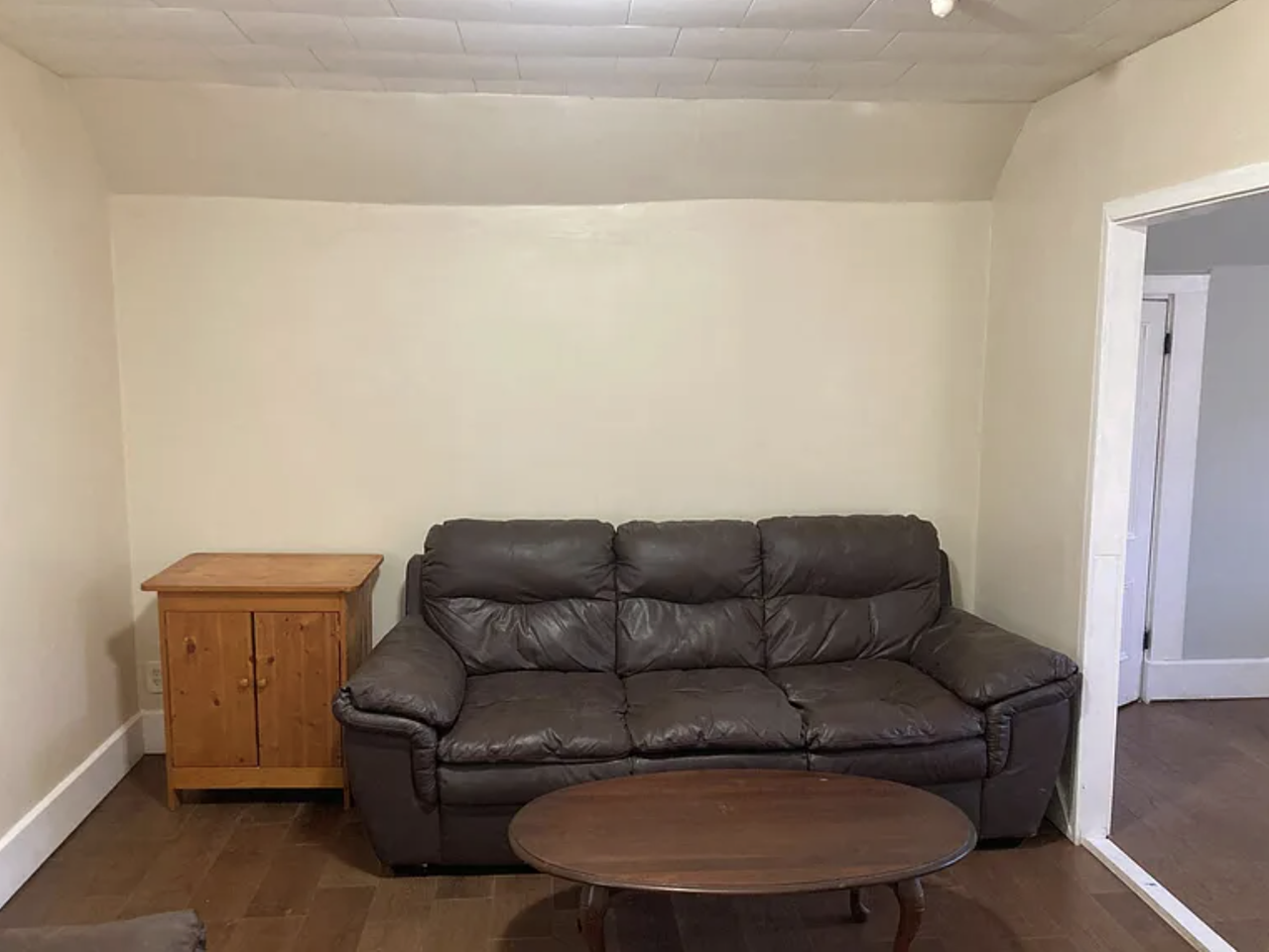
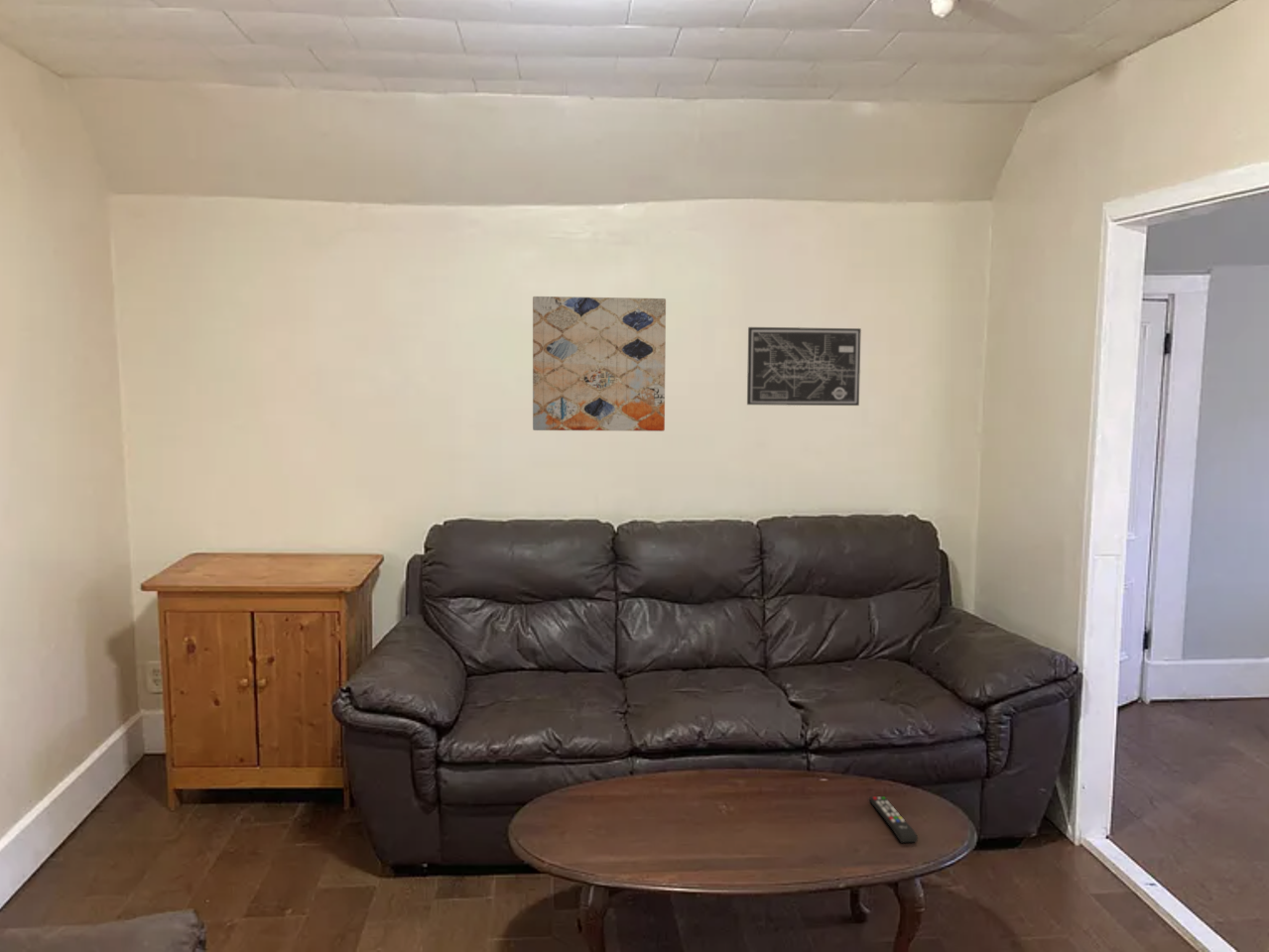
+ wall art [746,326,862,407]
+ wall art [532,296,667,432]
+ remote control [868,795,919,843]
